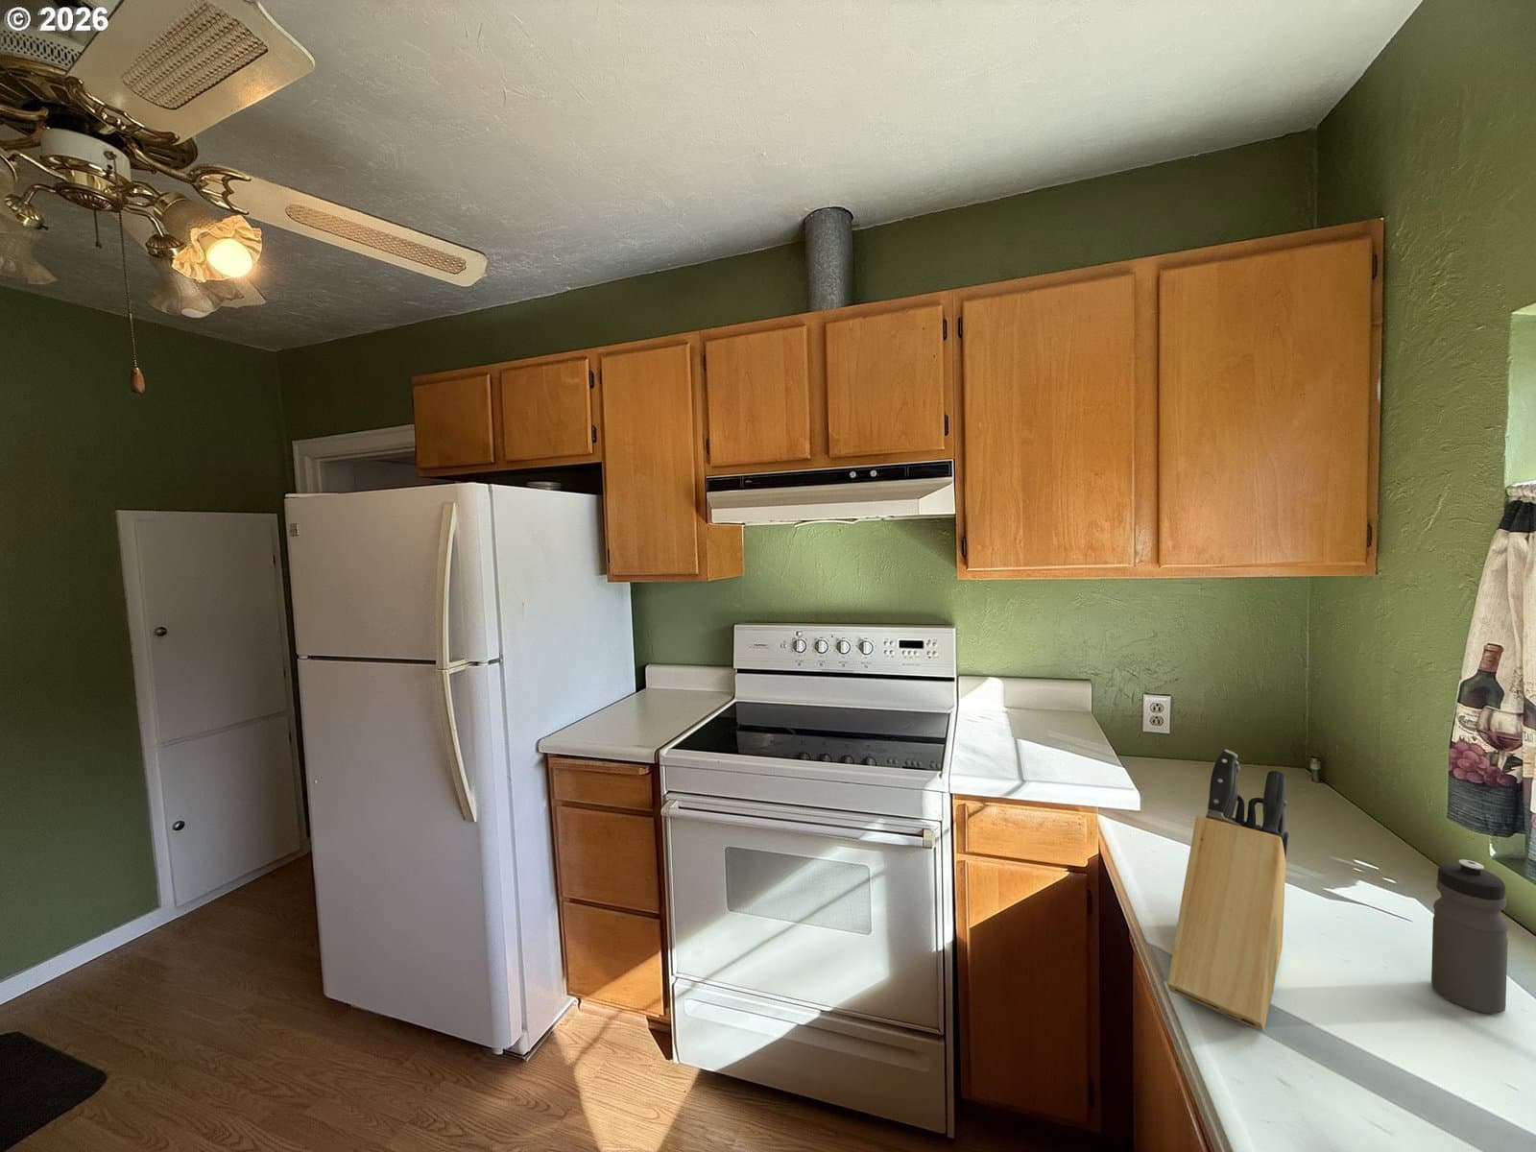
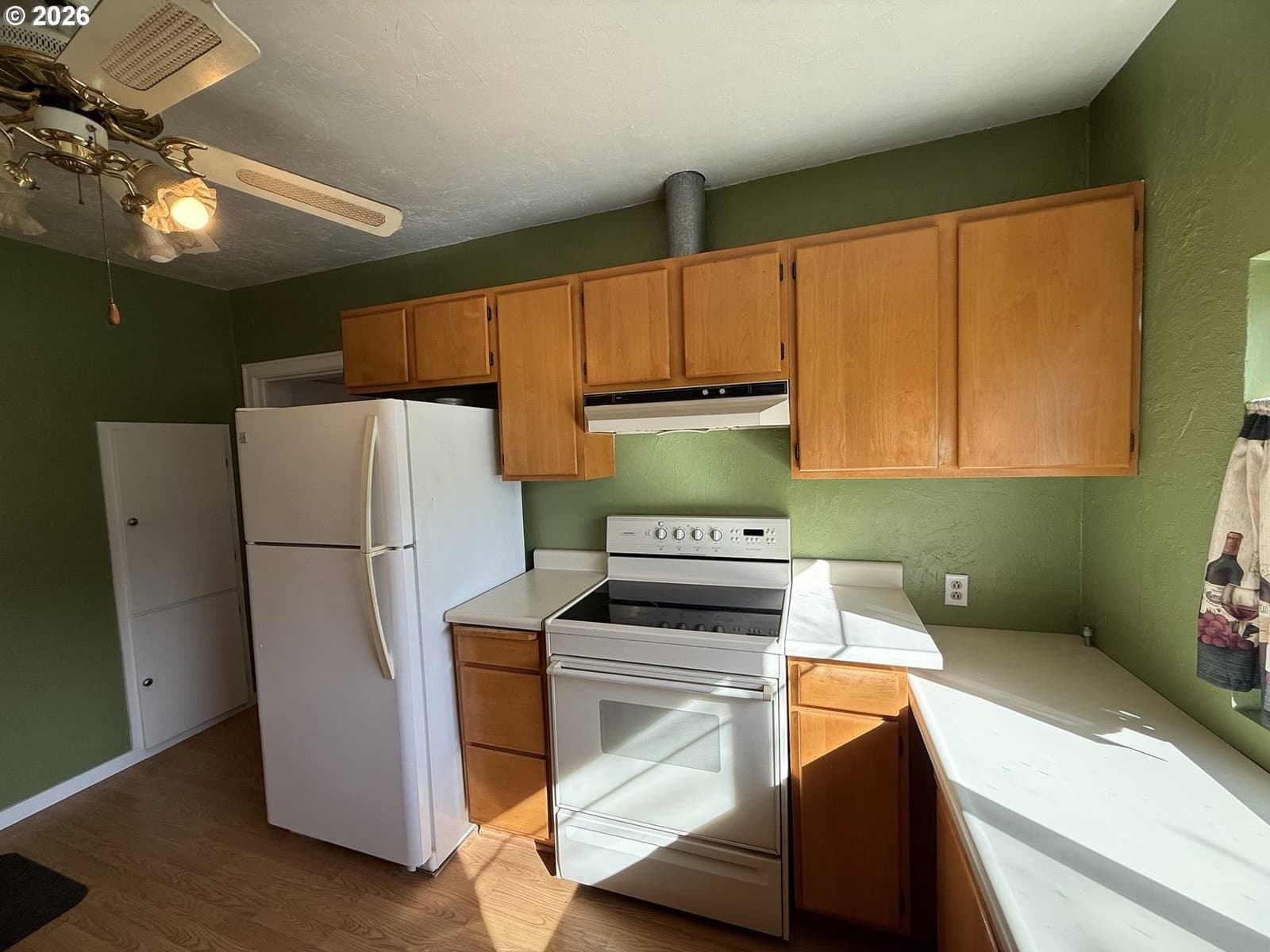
- knife block [1166,749,1289,1032]
- water bottle [1431,859,1509,1015]
